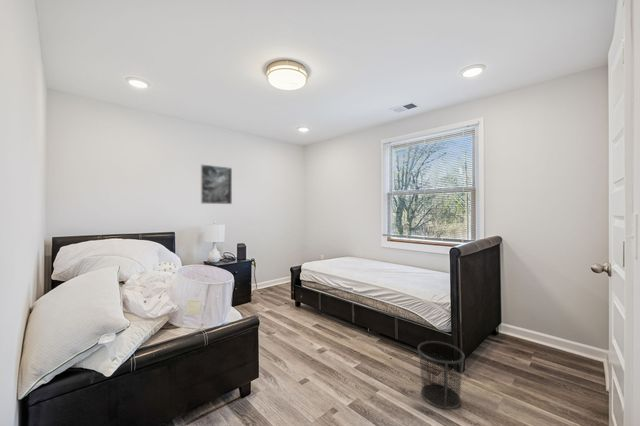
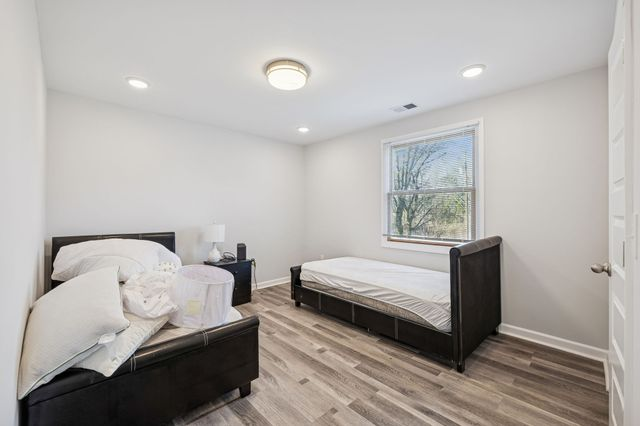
- waste bin [417,340,466,410]
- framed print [200,163,233,205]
